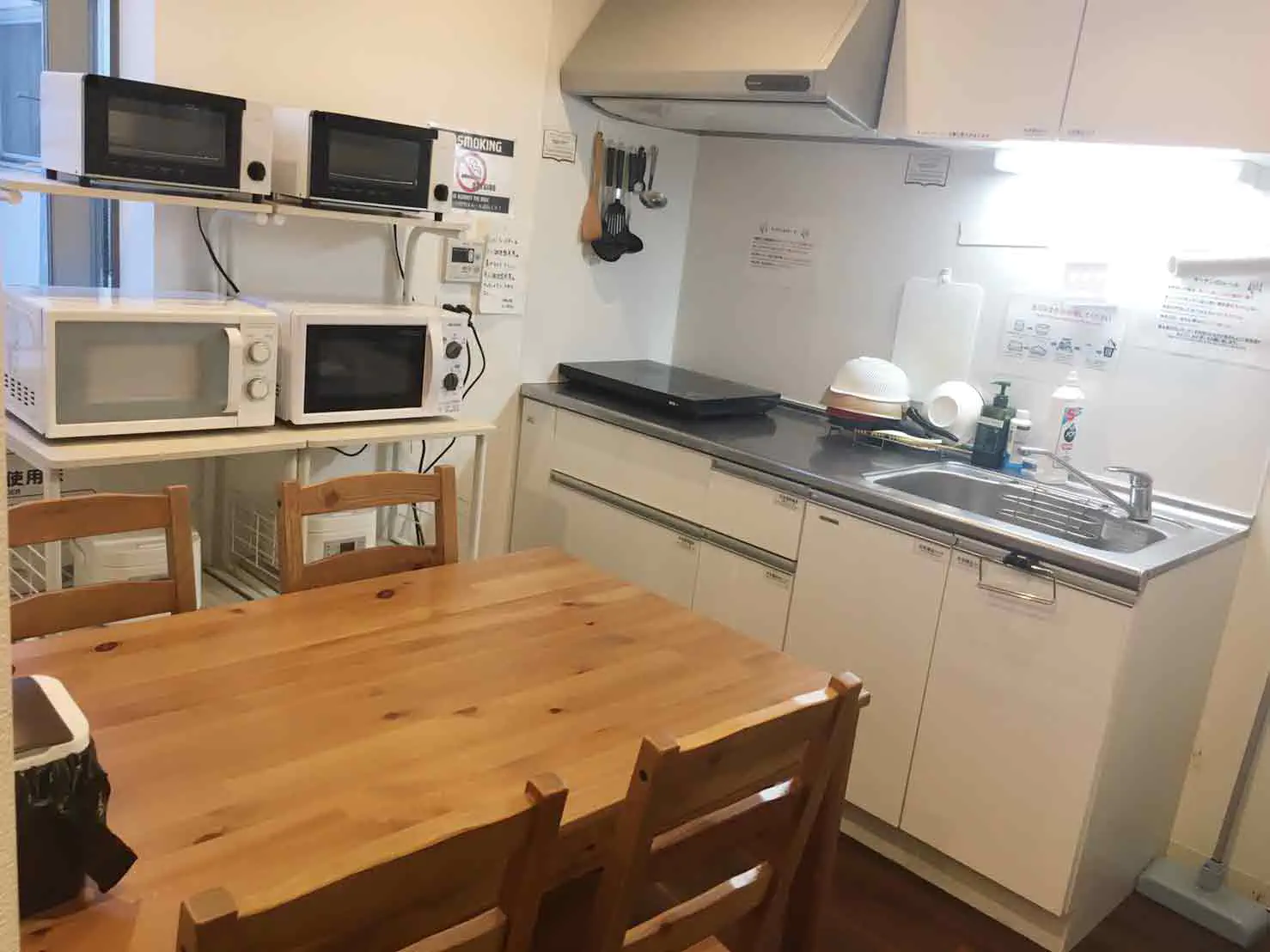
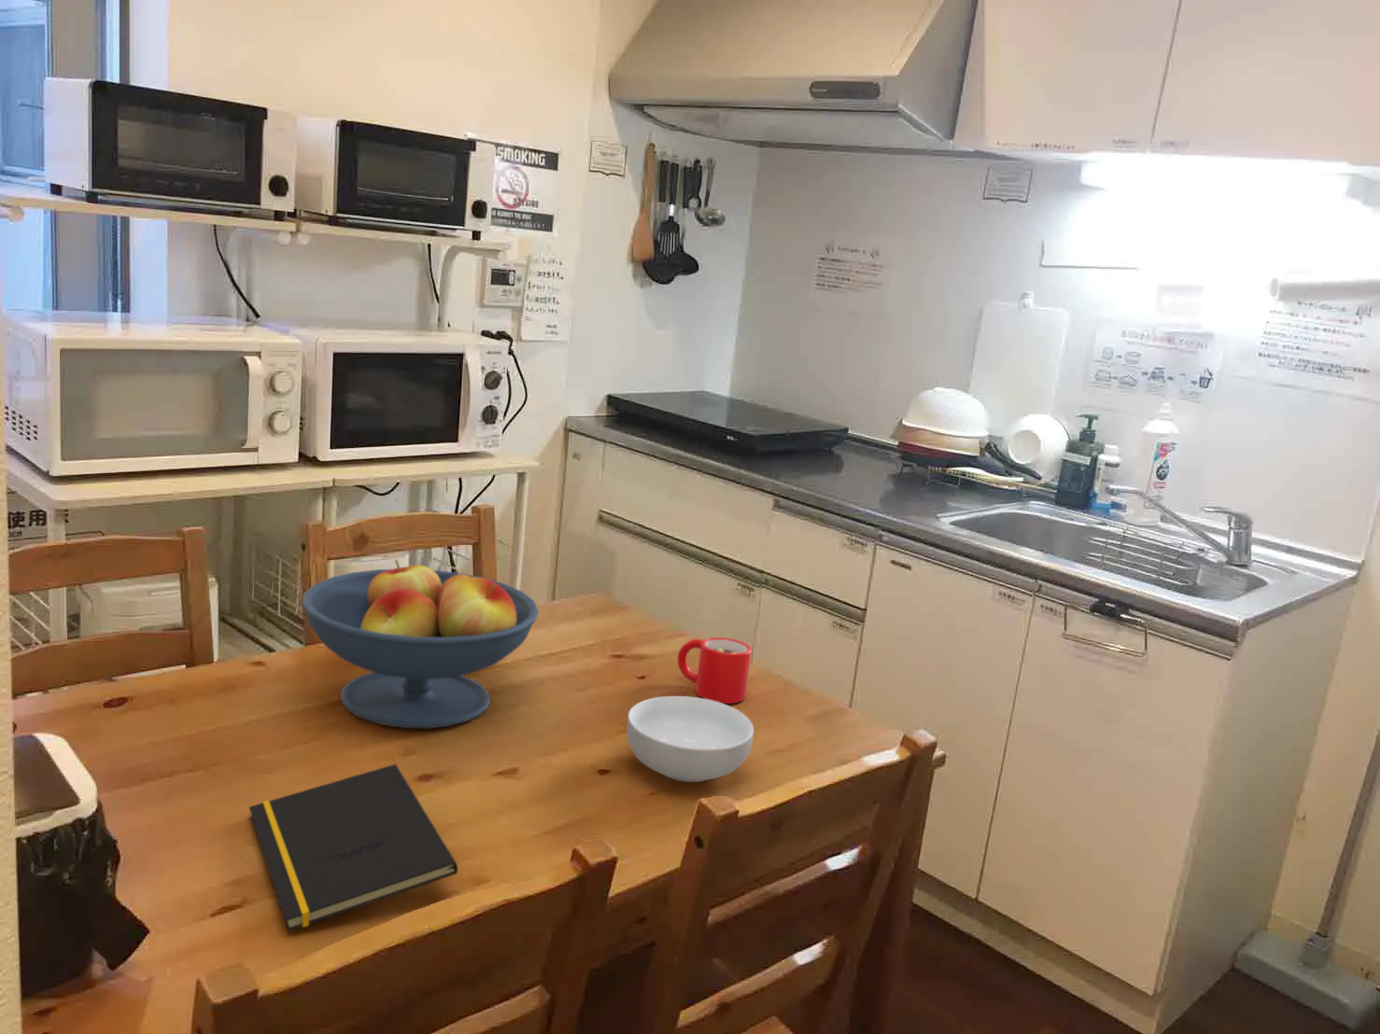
+ fruit bowl [301,558,540,729]
+ notepad [249,764,459,932]
+ mug [677,636,753,705]
+ cereal bowl [626,695,754,783]
